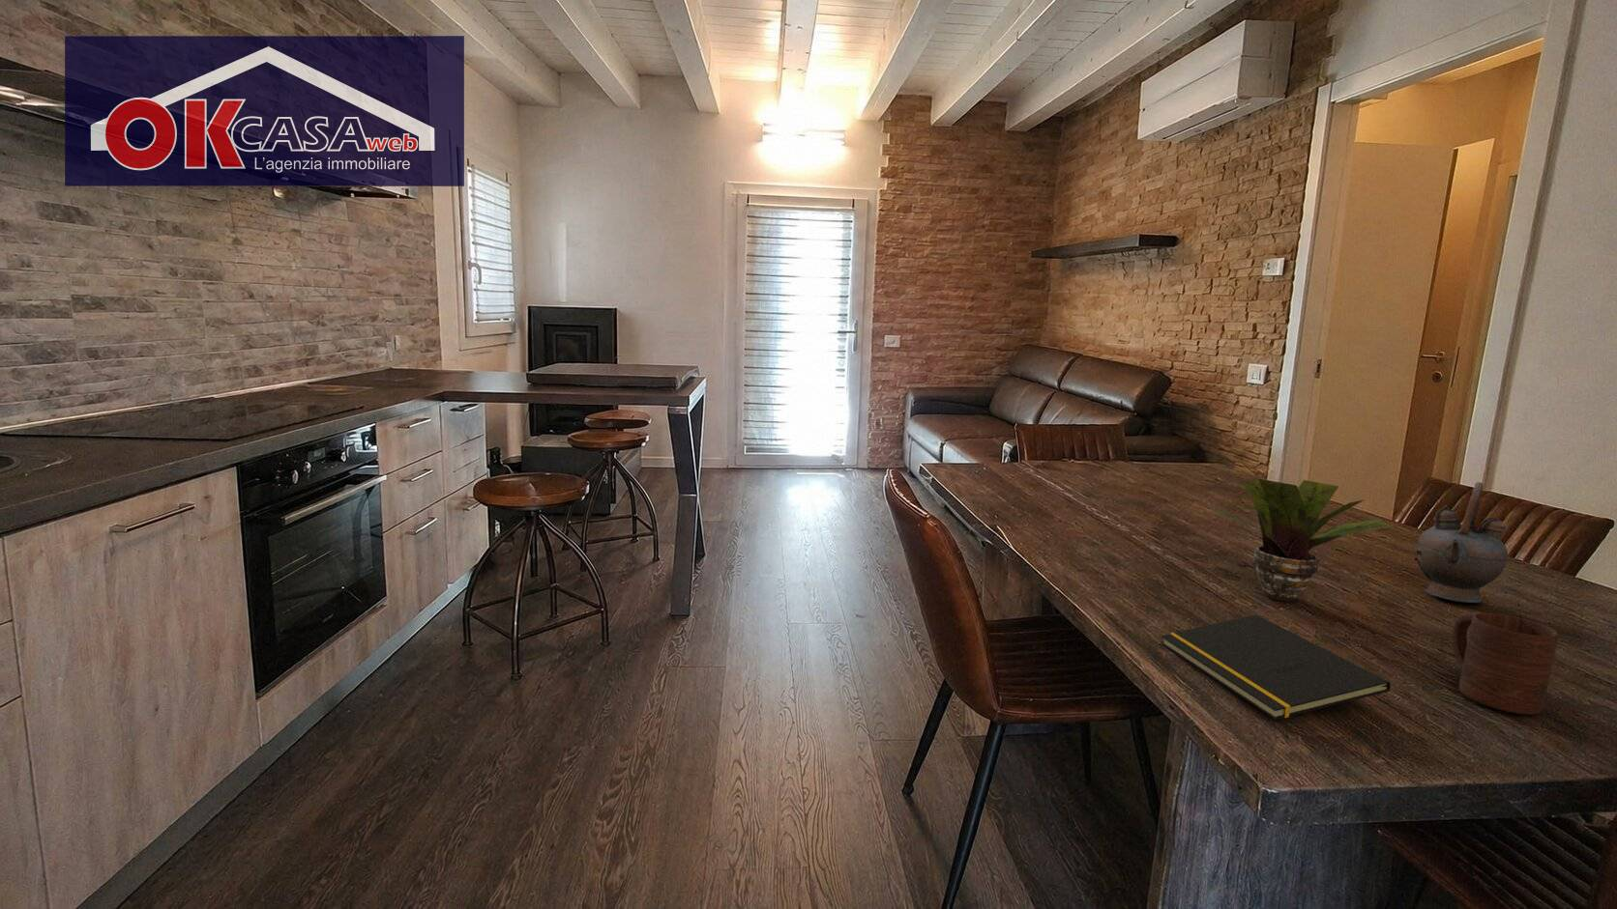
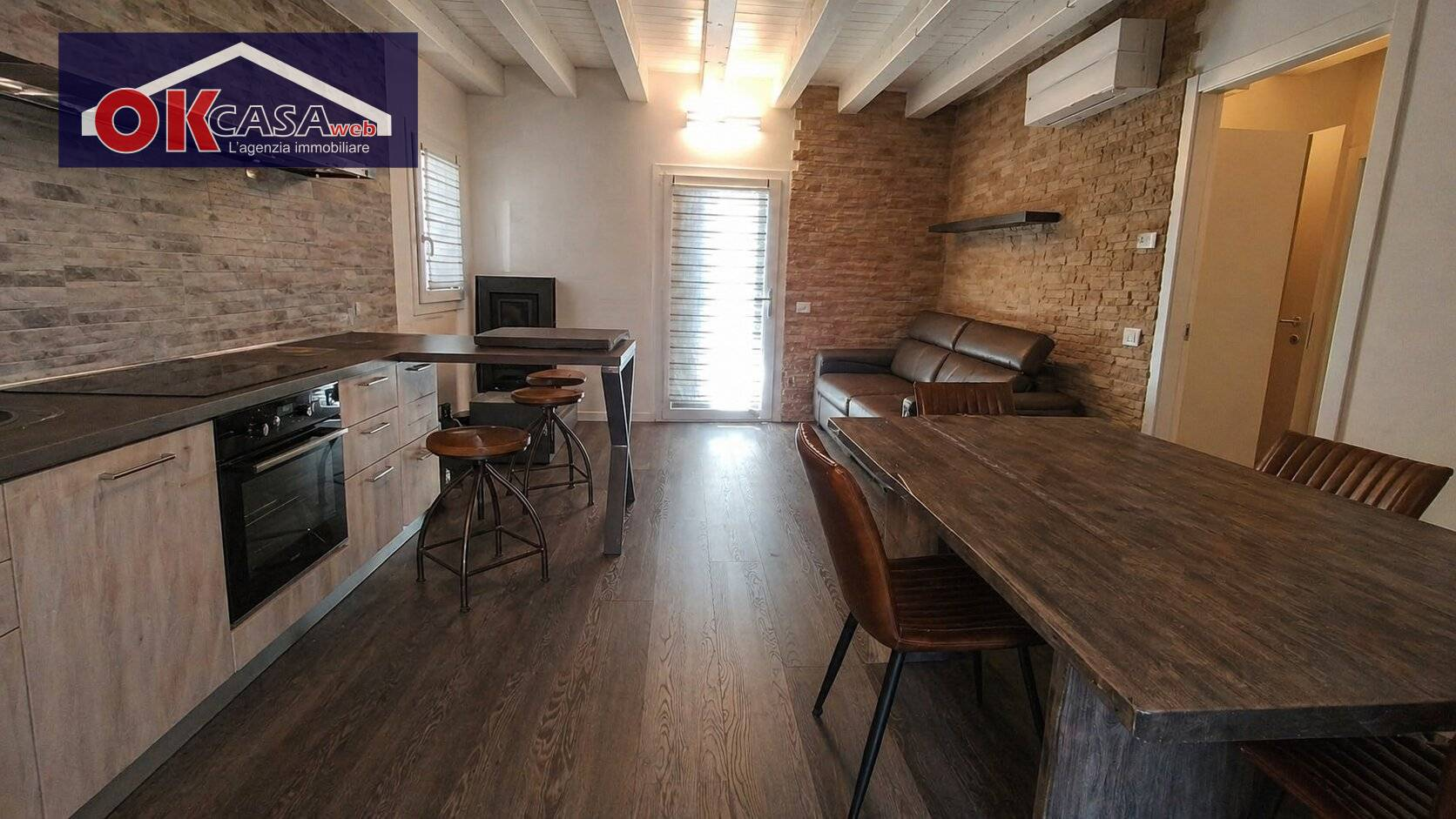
- potted plant [1205,478,1394,603]
- cup [1452,612,1560,716]
- teapot [1413,481,1508,604]
- notepad [1161,614,1392,720]
